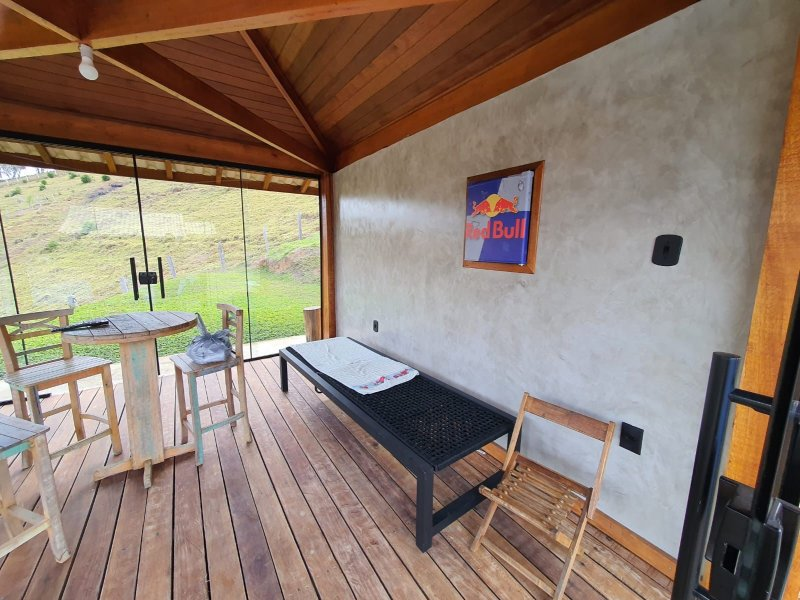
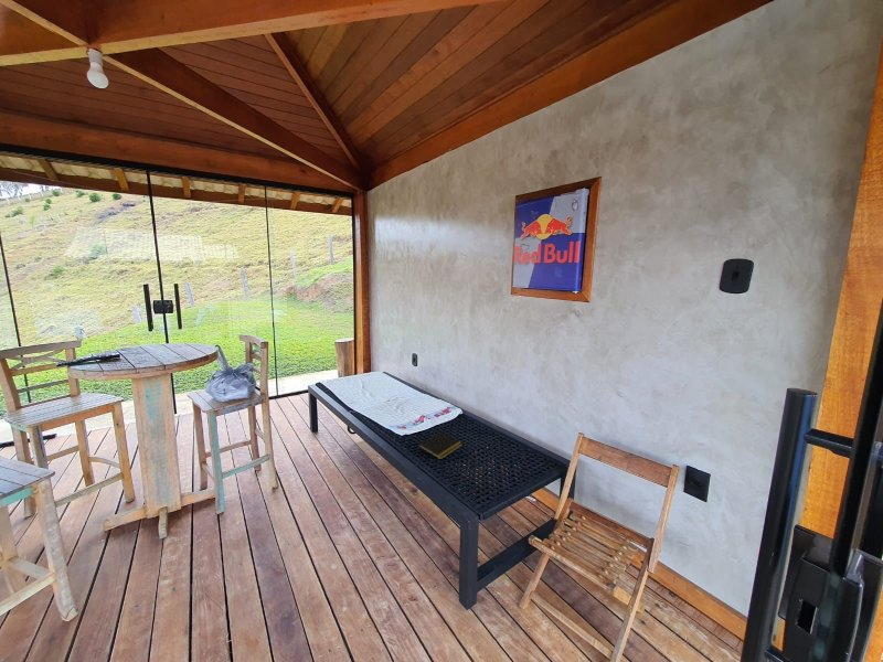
+ notepad [417,430,464,460]
